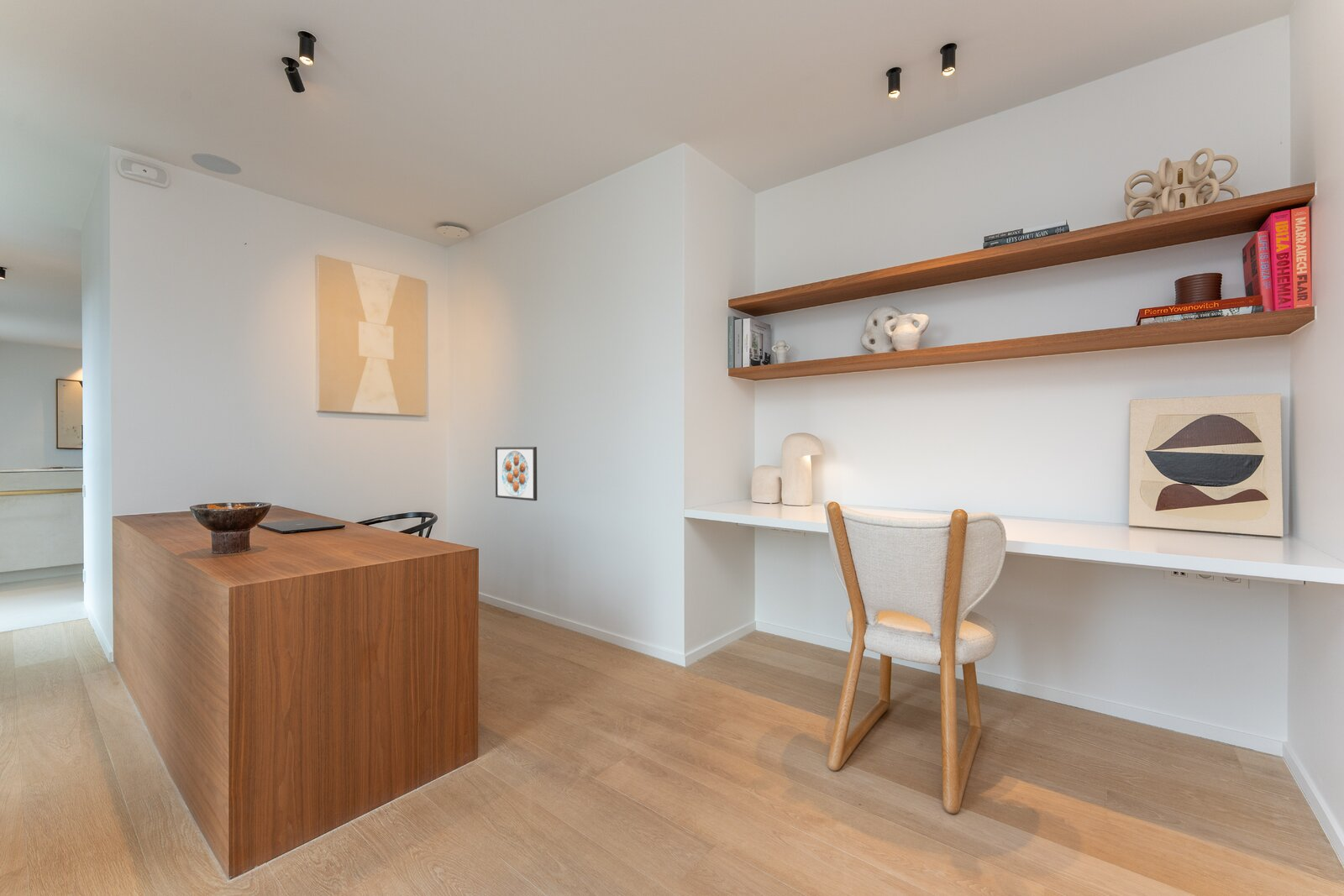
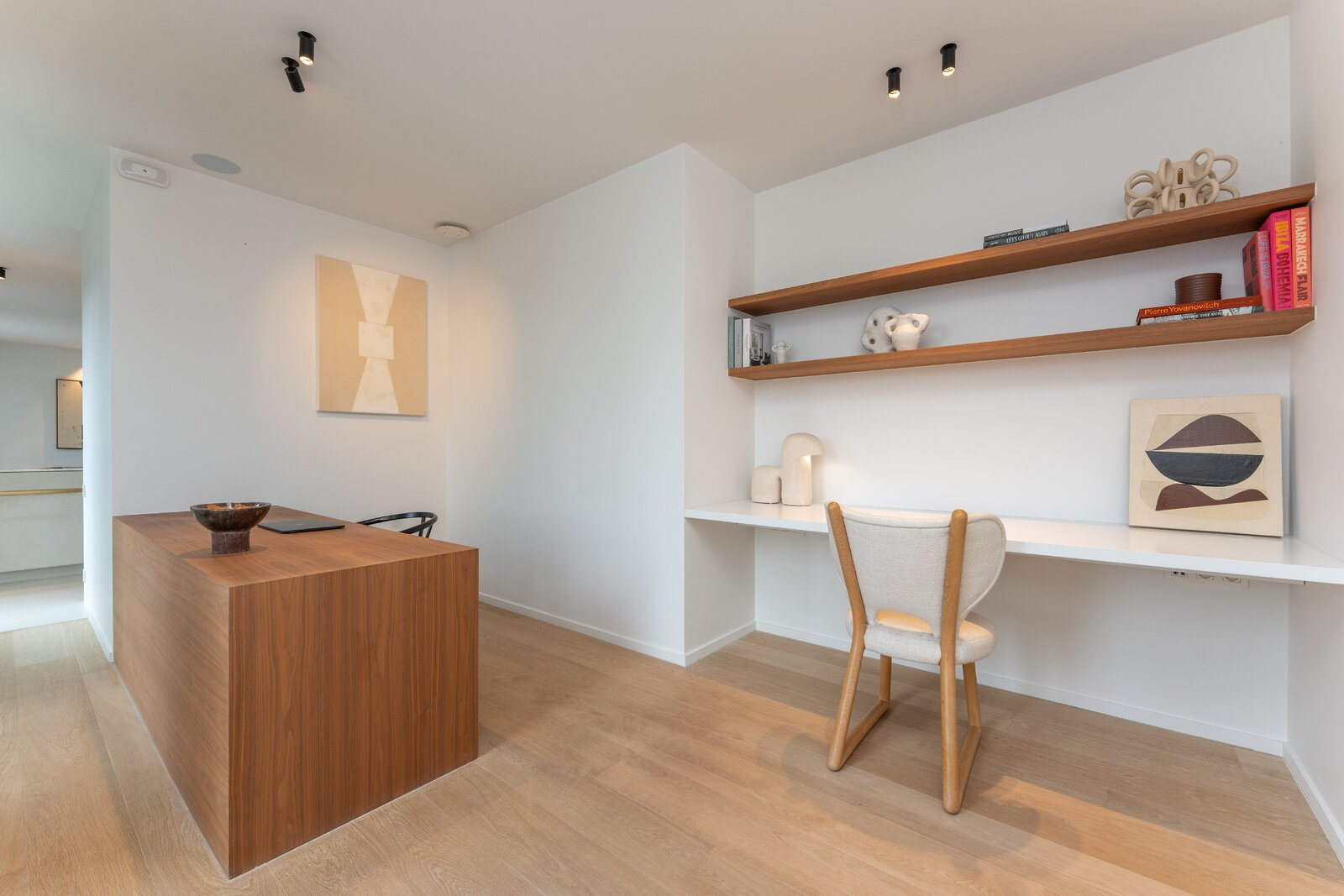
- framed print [495,446,538,501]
